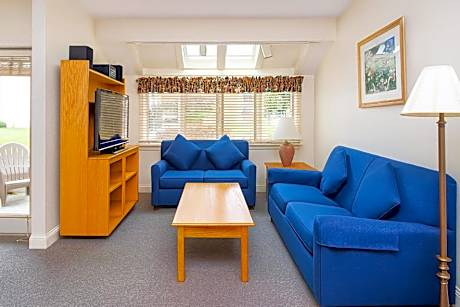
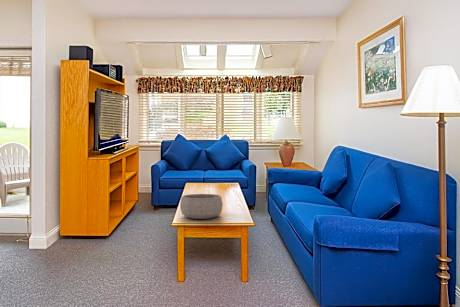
+ decorative bowl [179,193,224,220]
